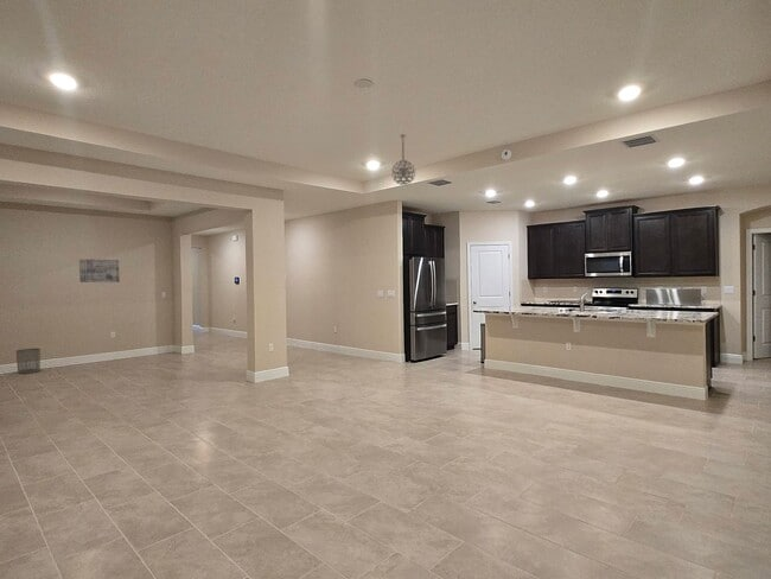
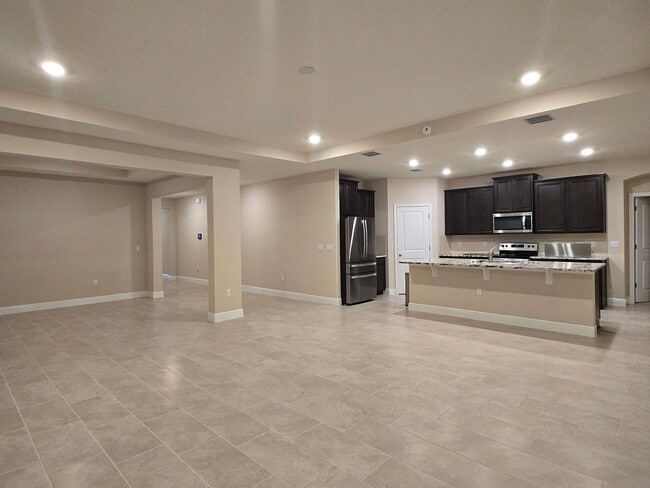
- wall art [78,257,121,284]
- chandelier [390,133,416,186]
- waste bin [15,348,42,374]
